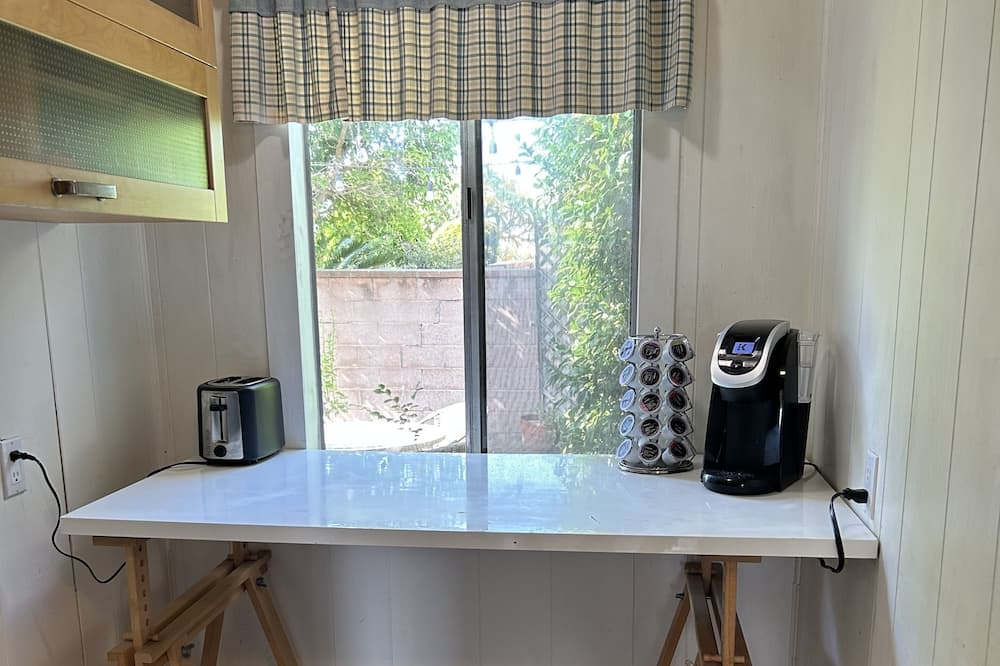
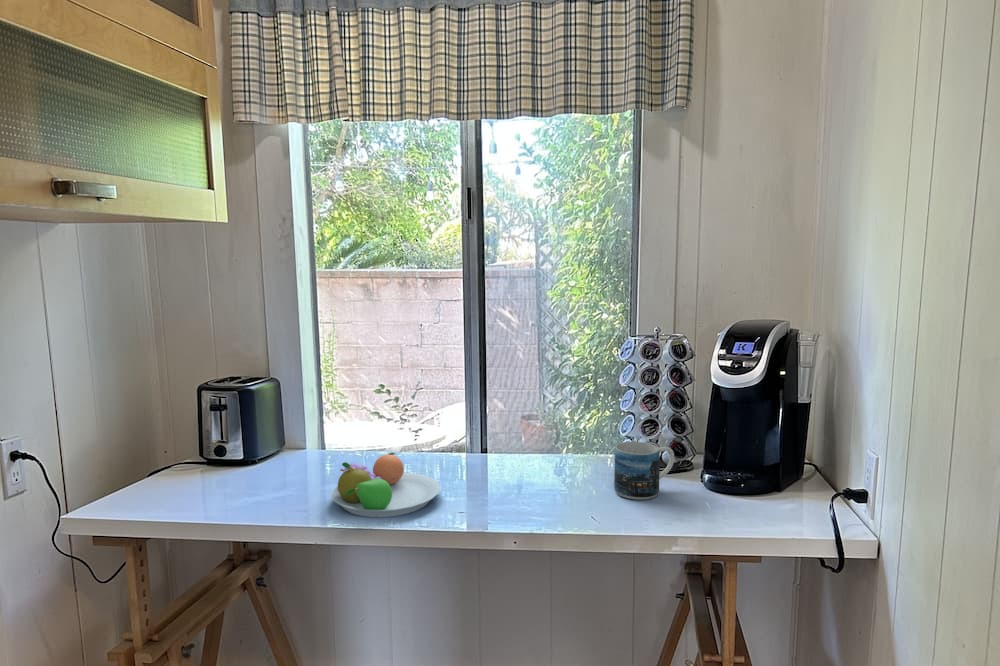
+ fruit bowl [331,452,441,518]
+ mug [613,441,675,501]
